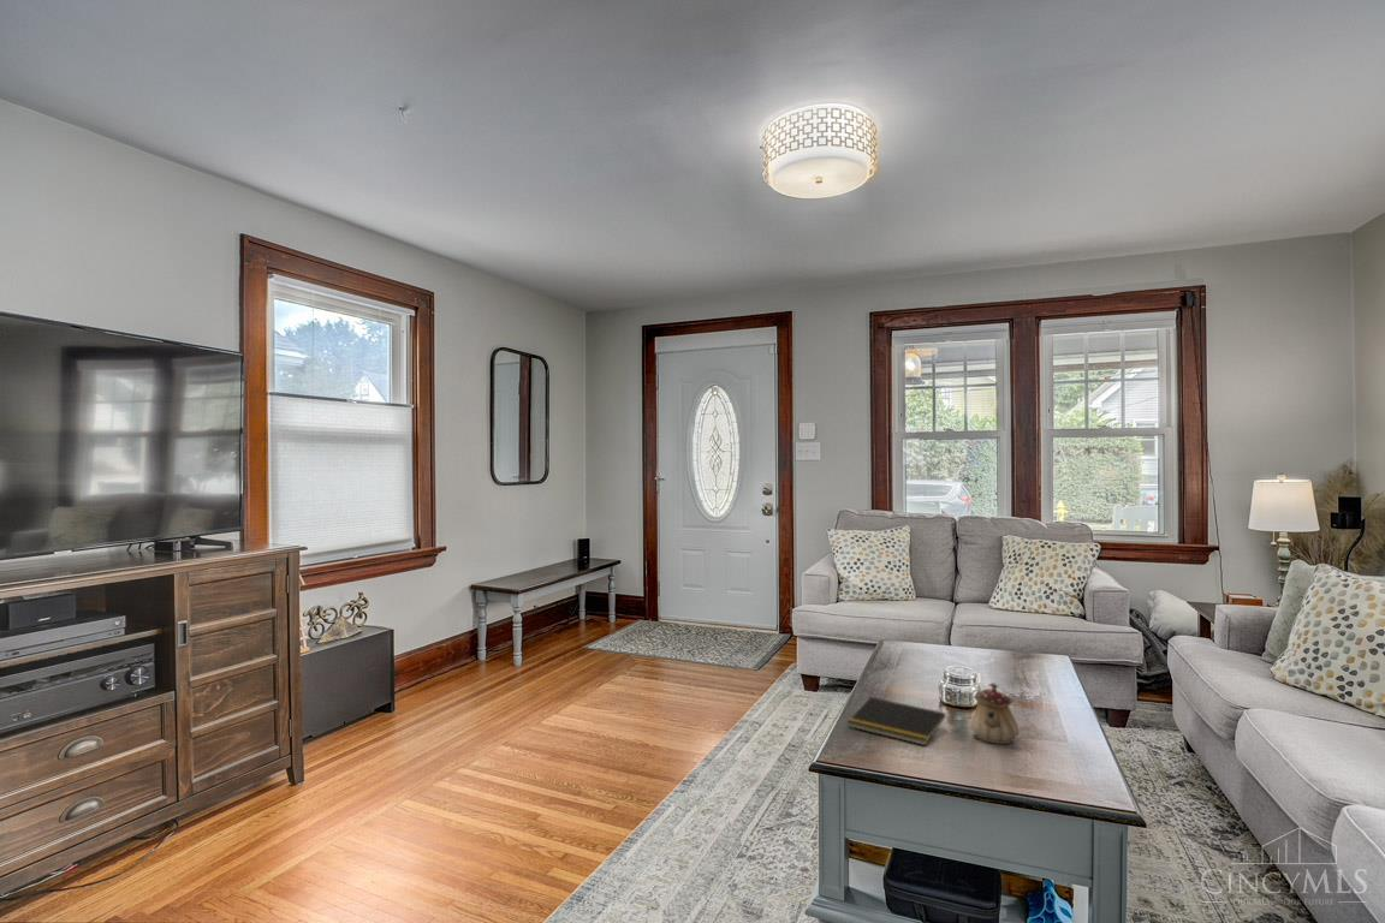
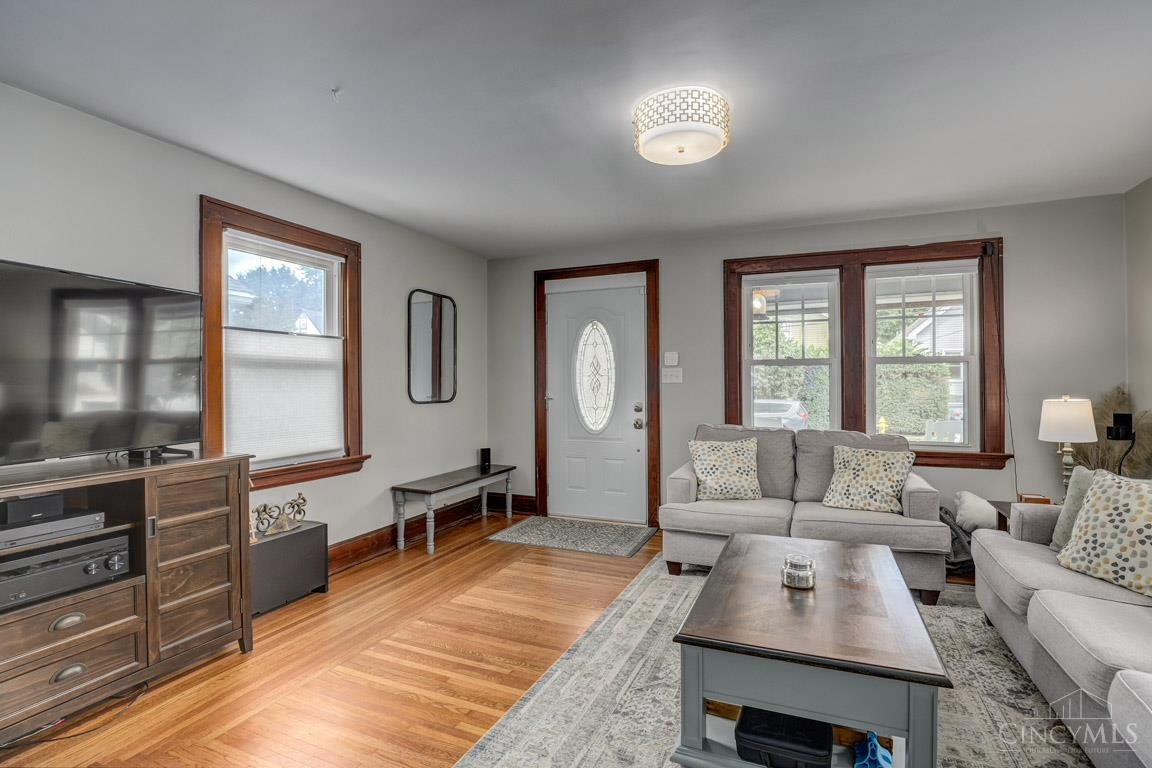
- teapot [969,681,1021,745]
- notepad [846,696,947,746]
